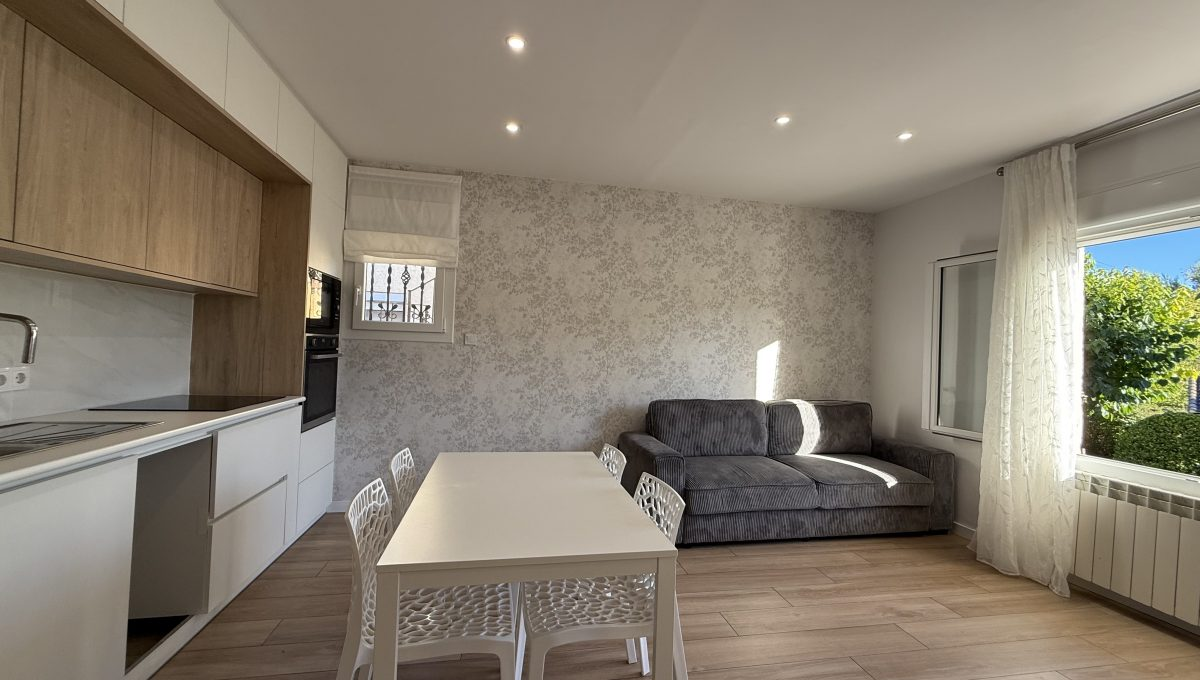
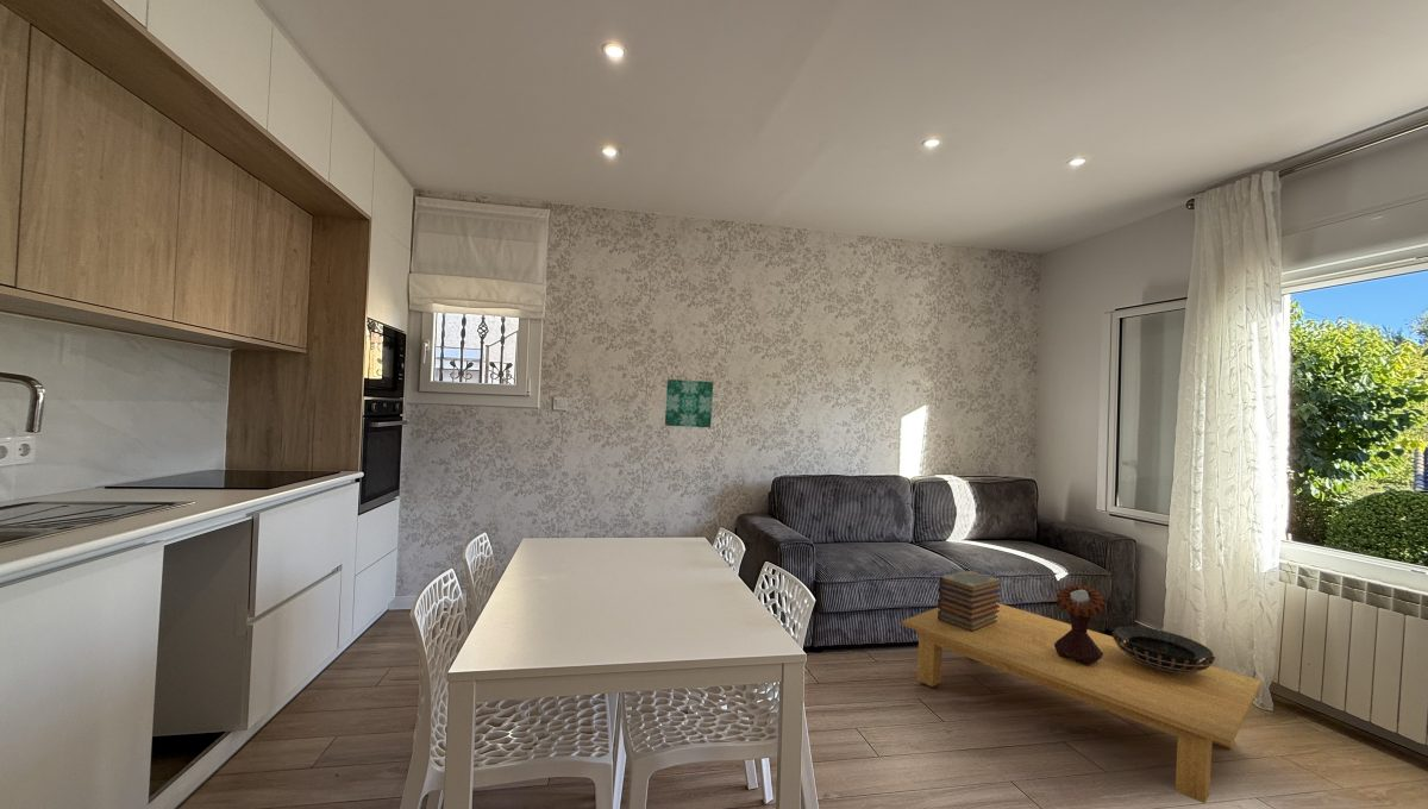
+ mushroom [1054,583,1107,666]
+ decorative bowl [1111,625,1216,673]
+ wall art [664,378,714,428]
+ coffee table [901,602,1263,804]
+ book stack [937,570,1003,632]
